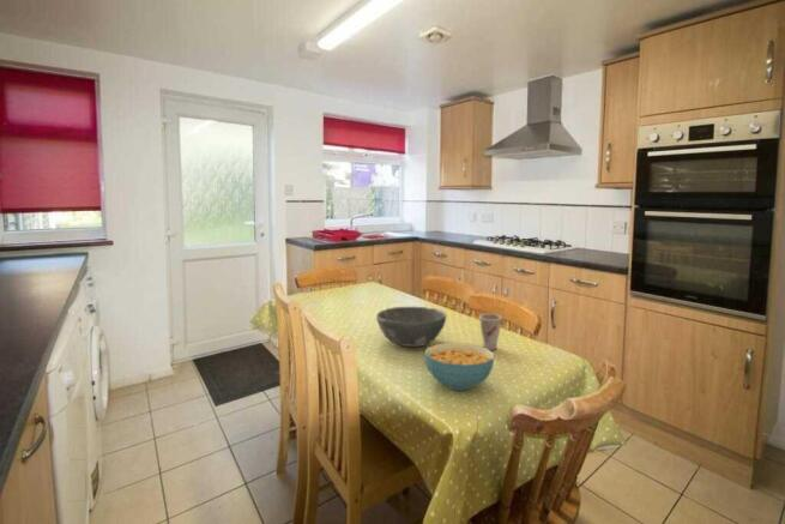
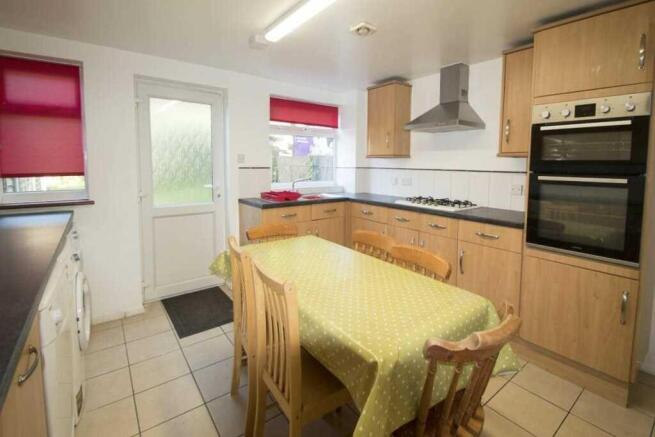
- cereal bowl [423,342,495,392]
- cup [478,312,503,351]
- bowl [375,306,447,348]
